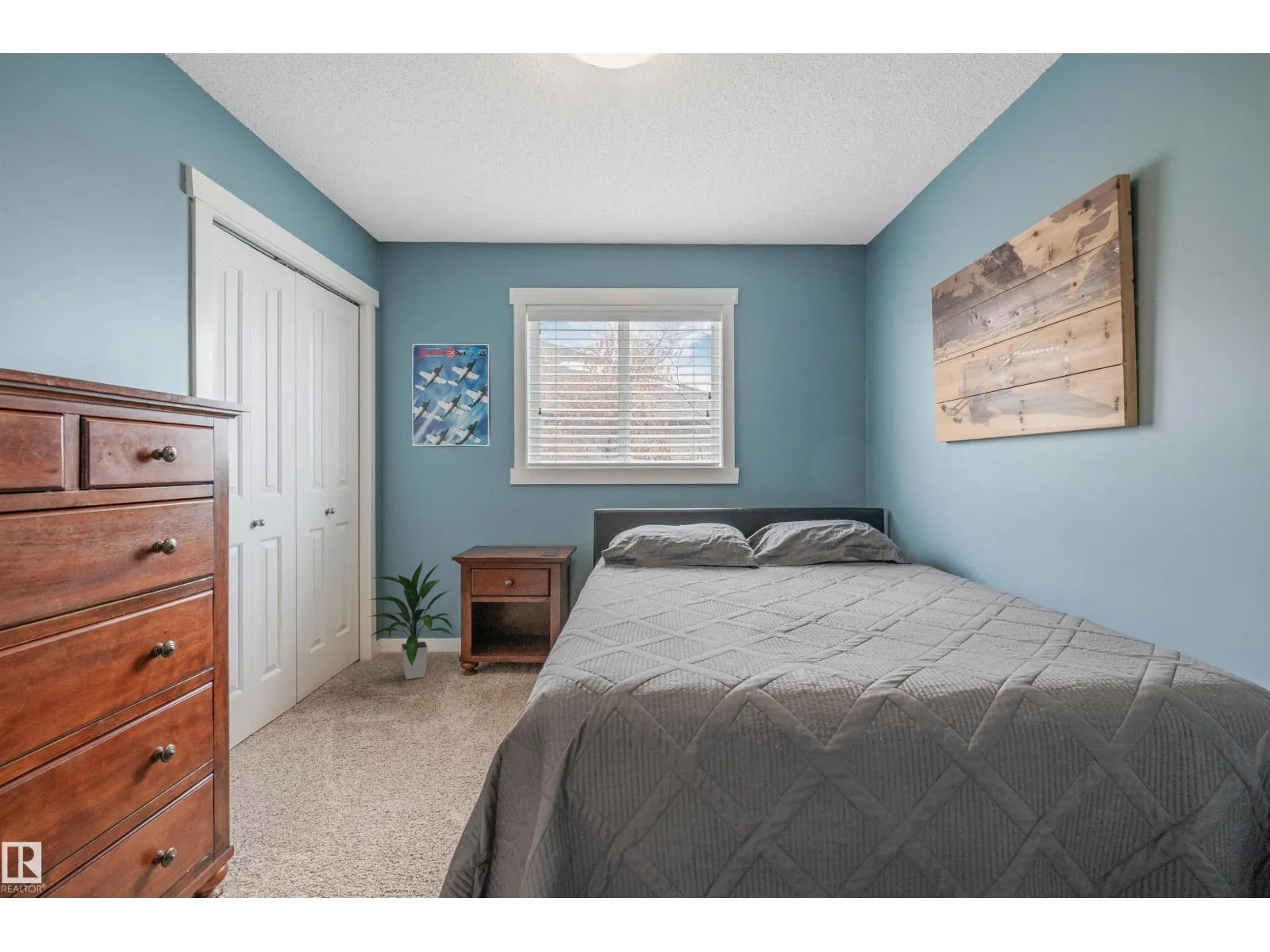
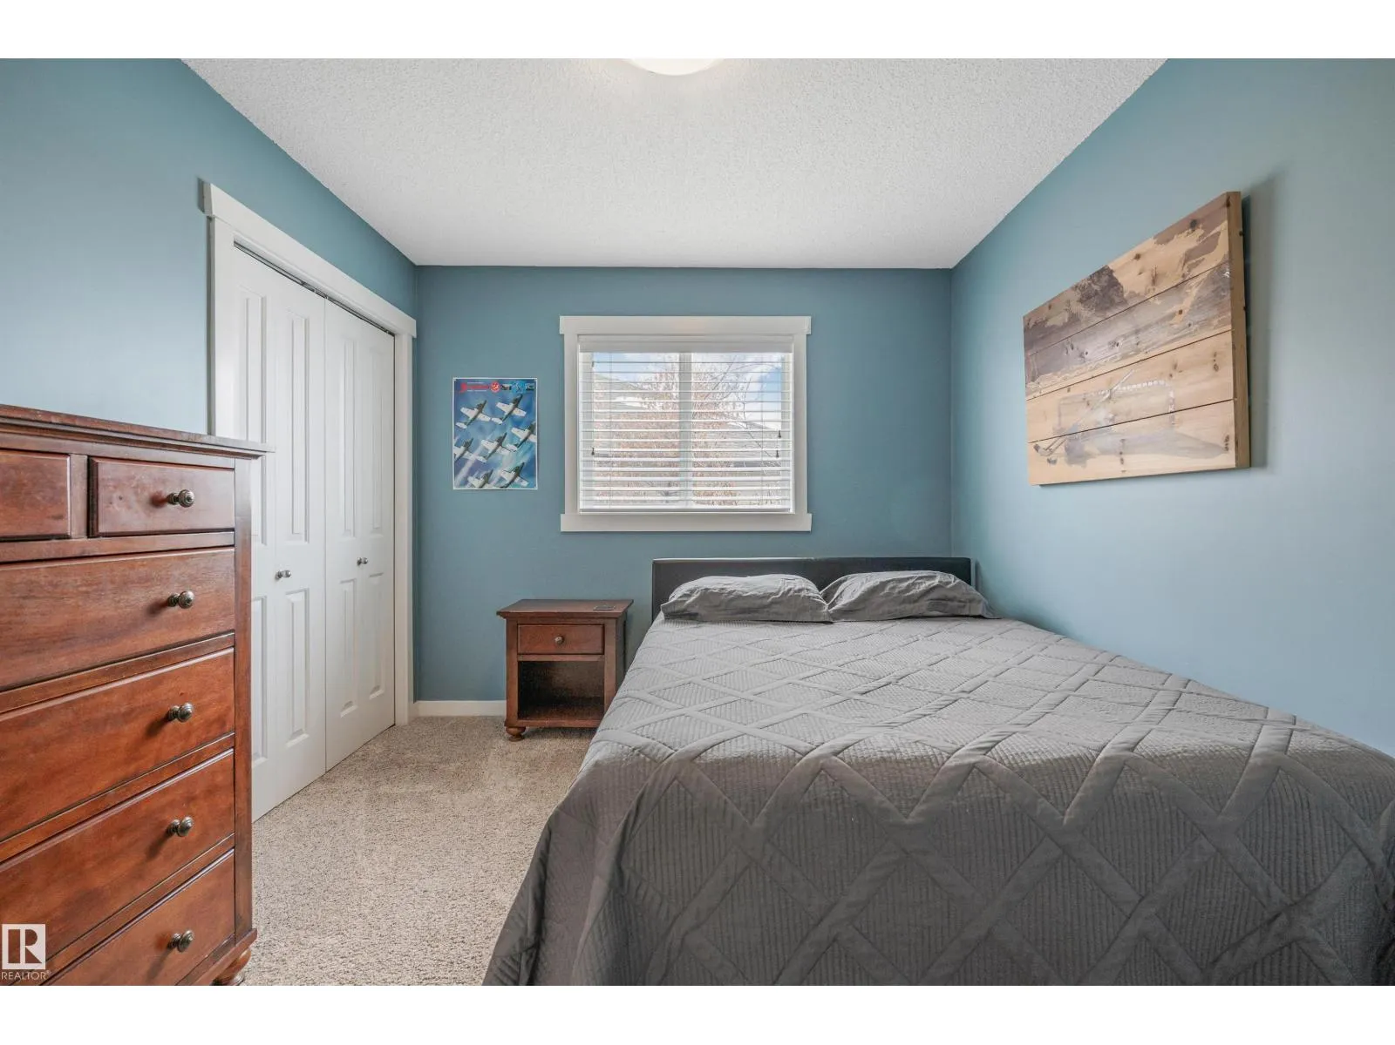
- indoor plant [368,560,455,680]
